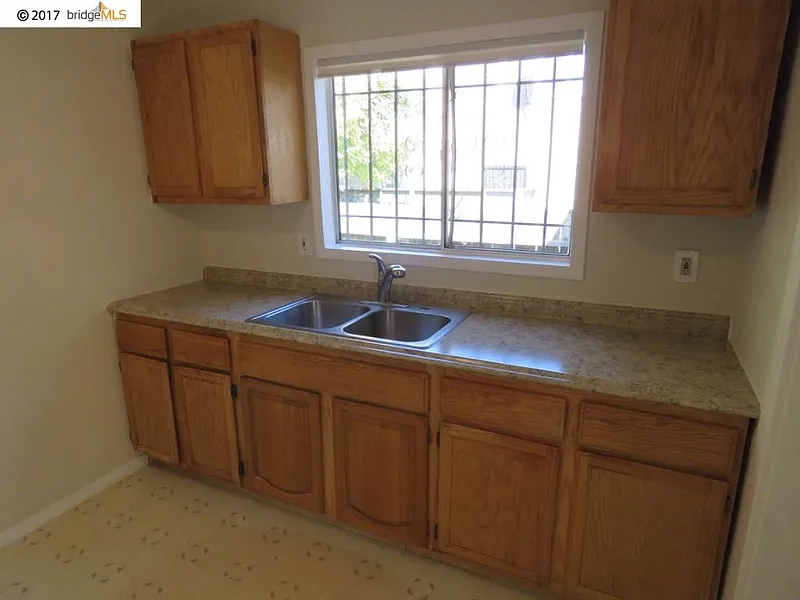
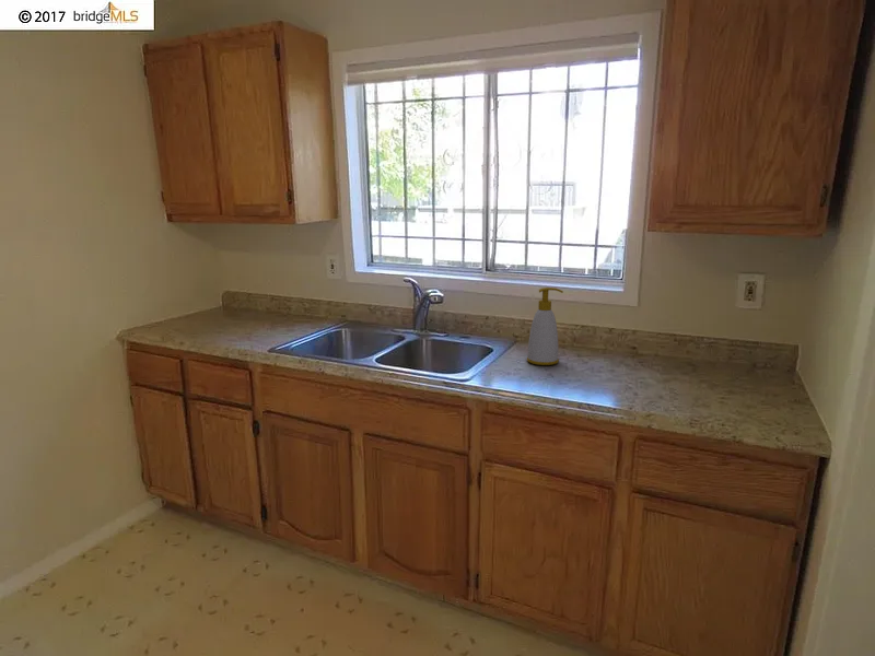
+ soap bottle [526,286,564,366]
